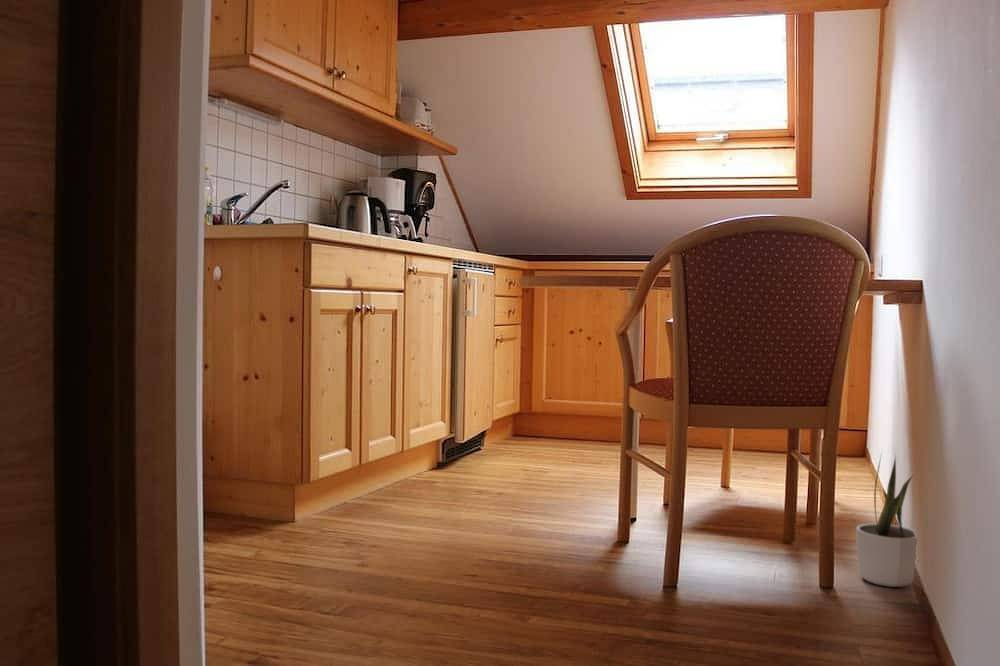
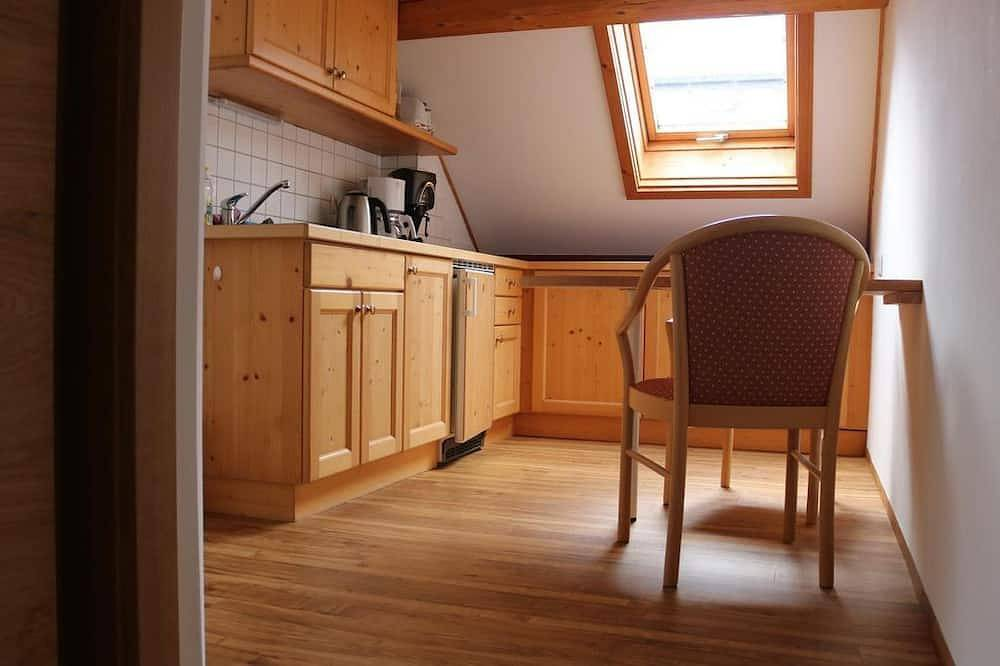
- potted plant [855,448,918,588]
